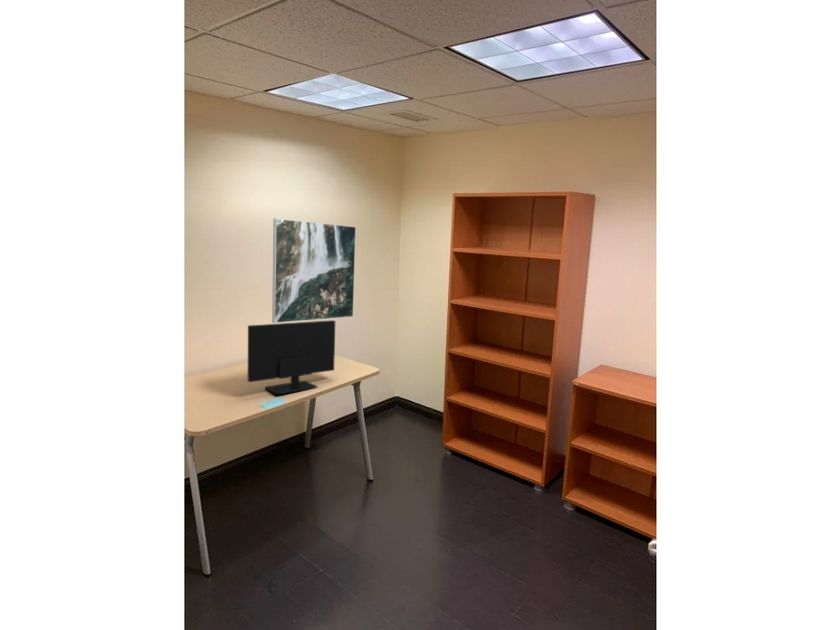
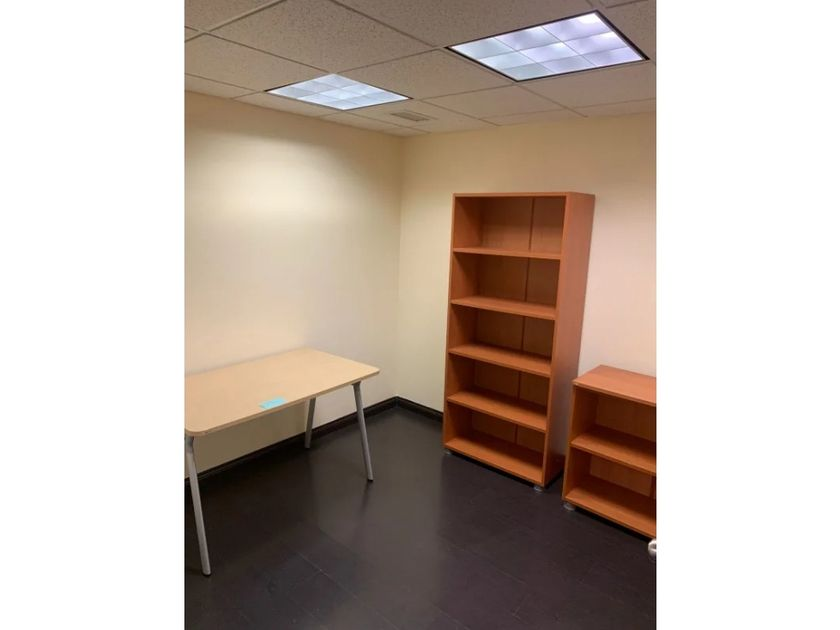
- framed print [271,217,357,324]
- monitor [247,319,336,396]
